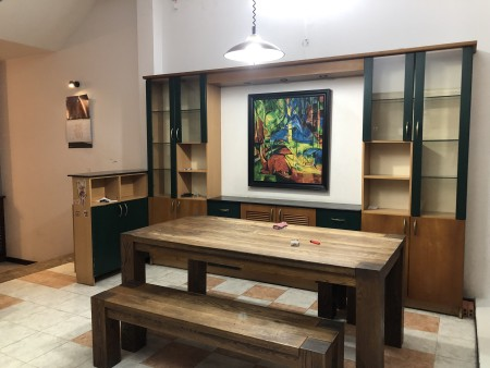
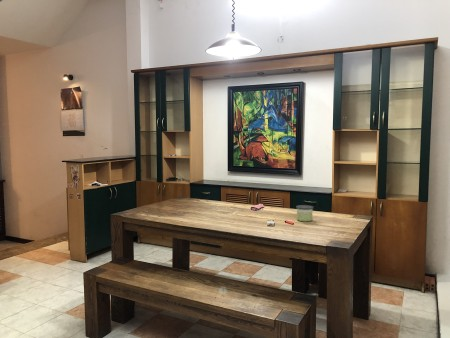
+ candle [295,204,314,222]
